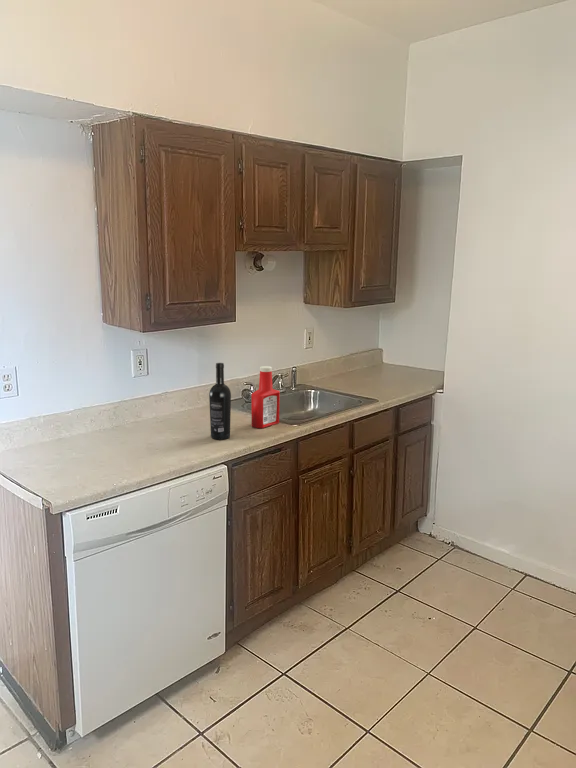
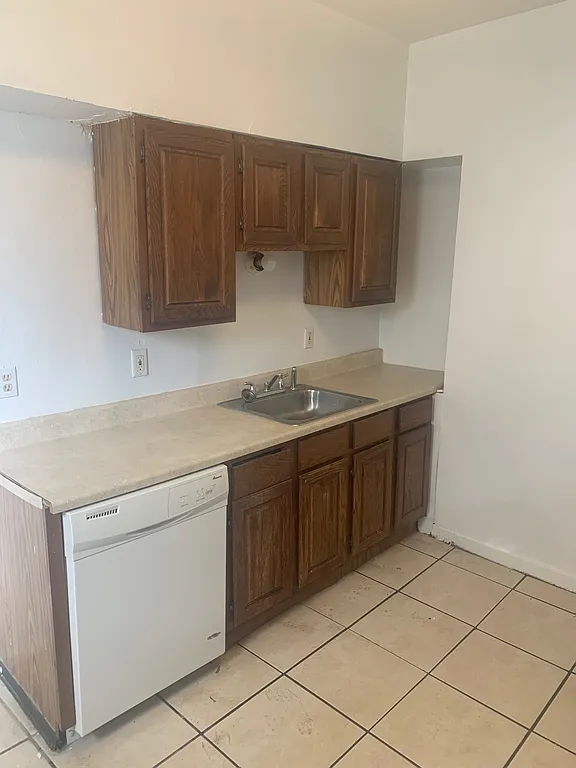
- wine bottle [208,362,232,441]
- soap bottle [251,365,281,429]
